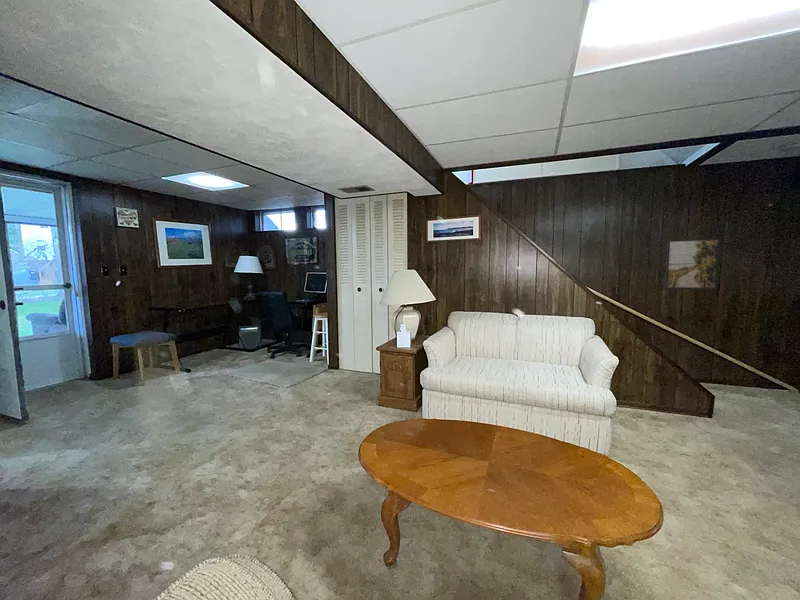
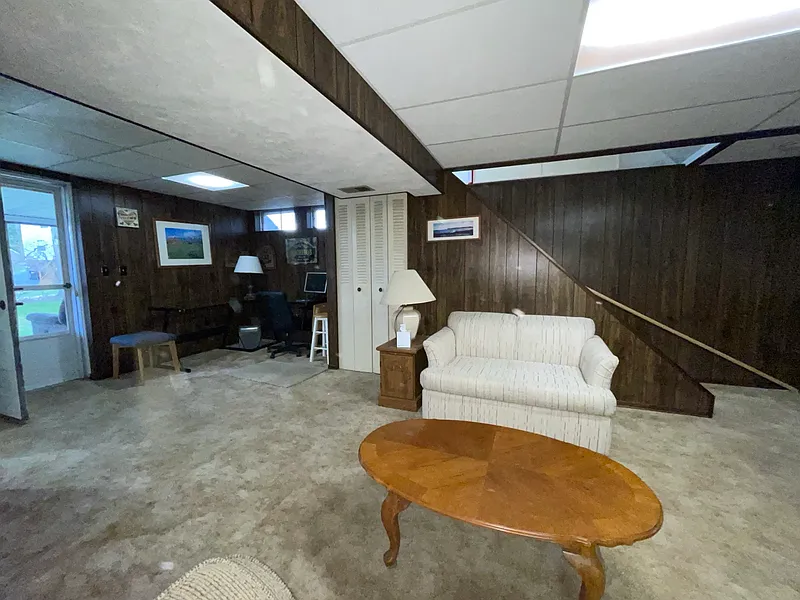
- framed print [664,237,721,290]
